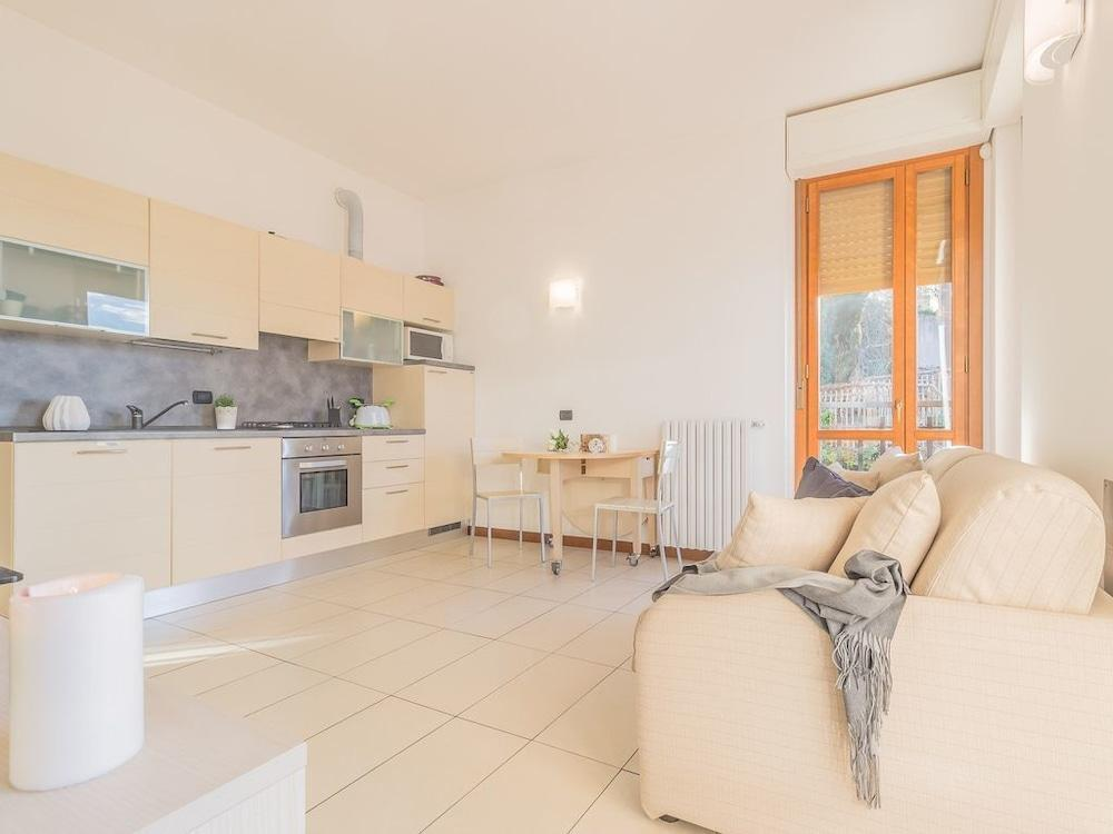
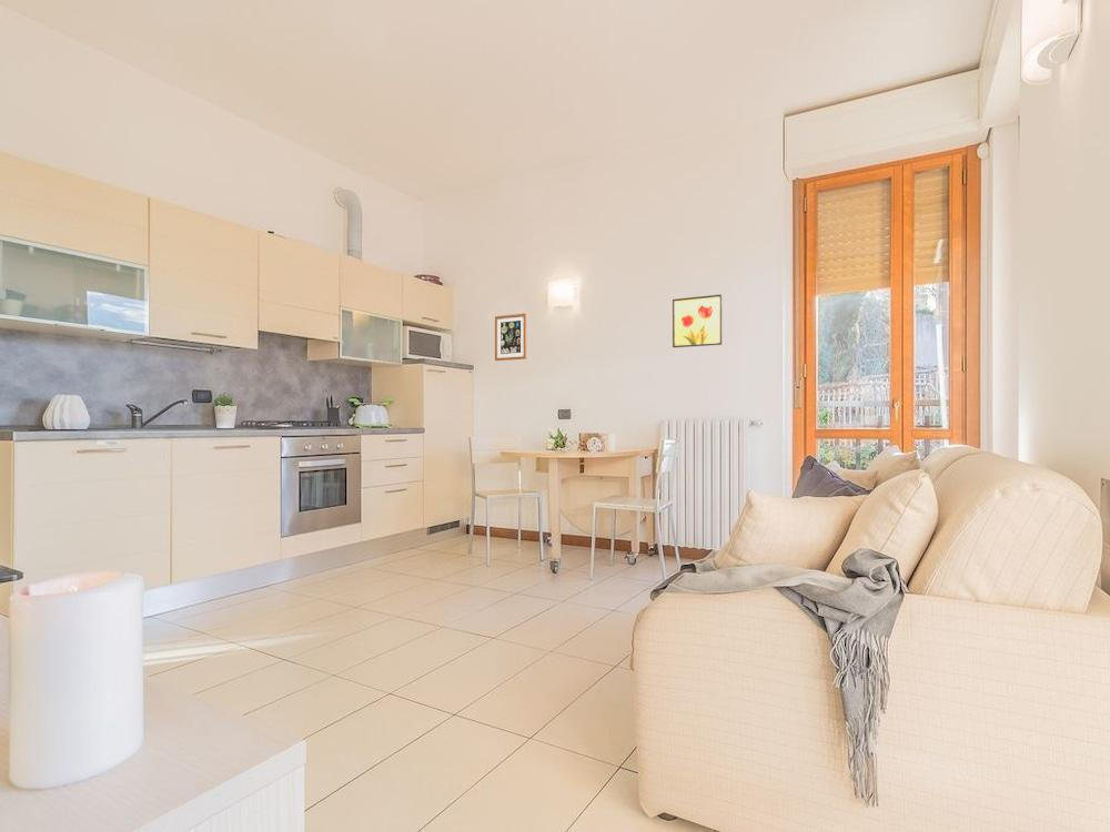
+ wall art [672,294,723,348]
+ wall art [494,313,527,362]
